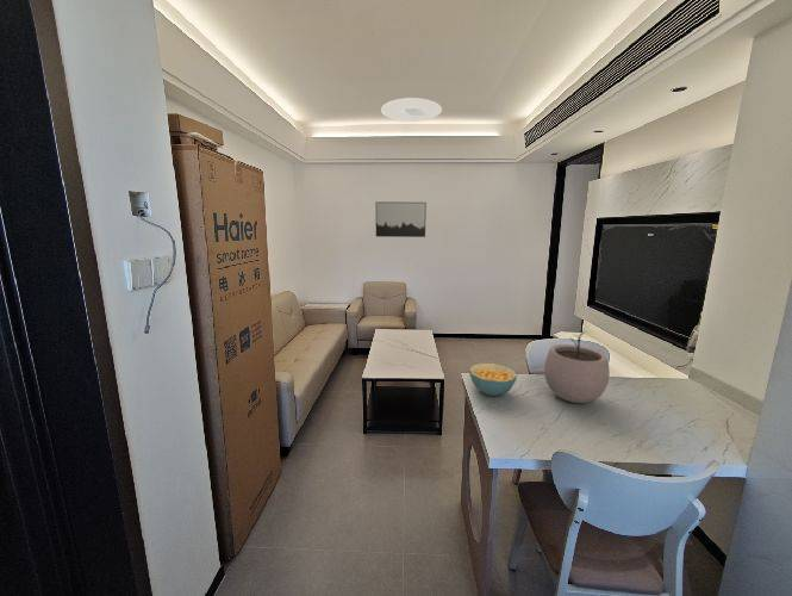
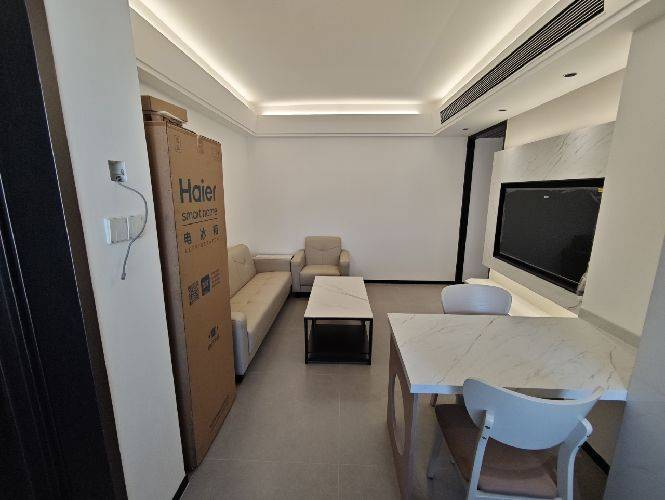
- wall art [375,200,428,238]
- plant pot [543,330,611,404]
- cereal bowl [468,362,518,397]
- ceiling light [380,97,443,123]
